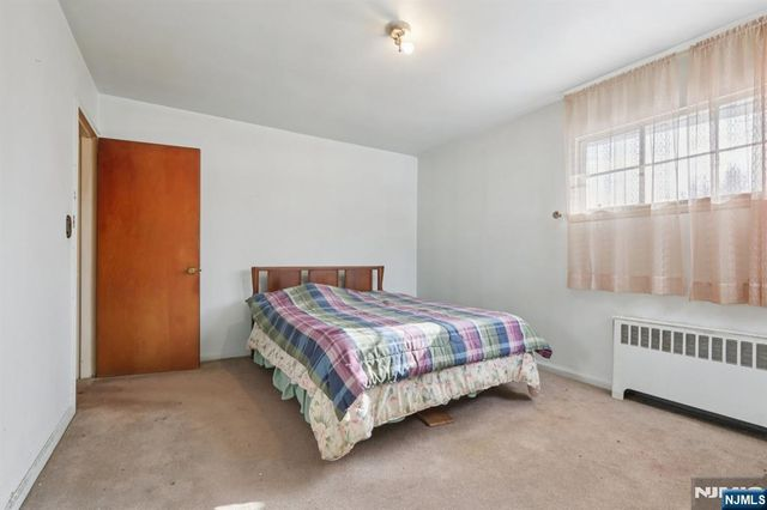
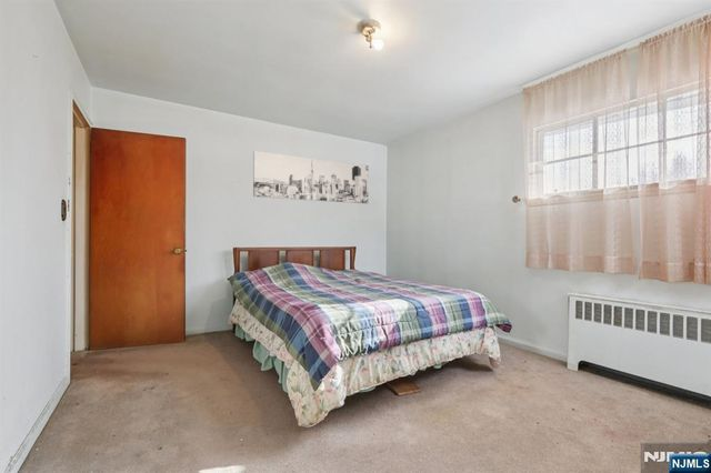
+ wall art [252,150,370,204]
